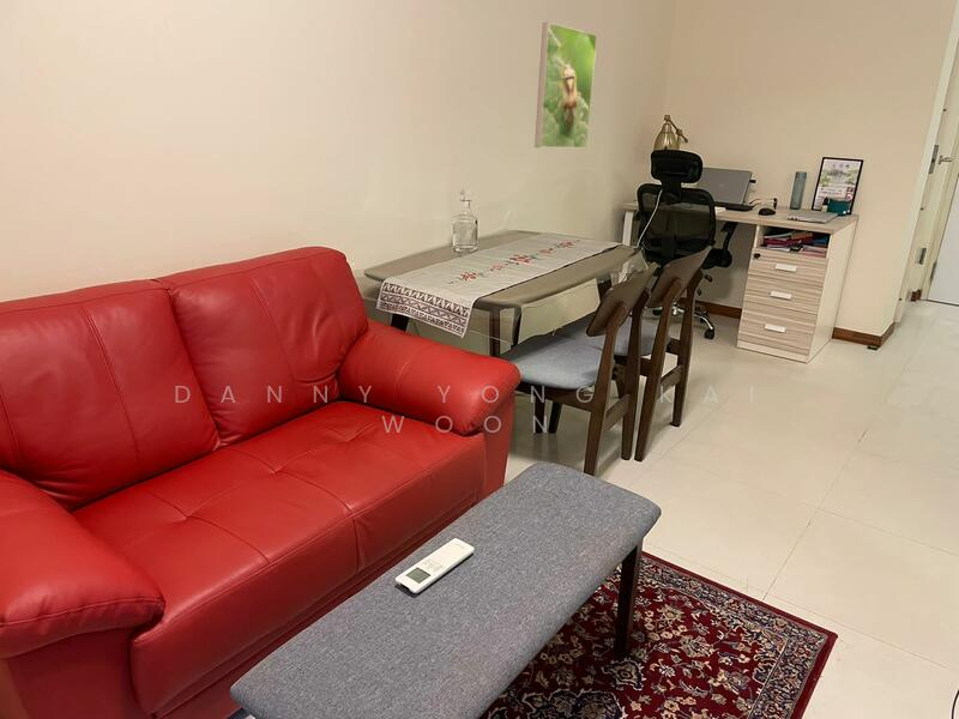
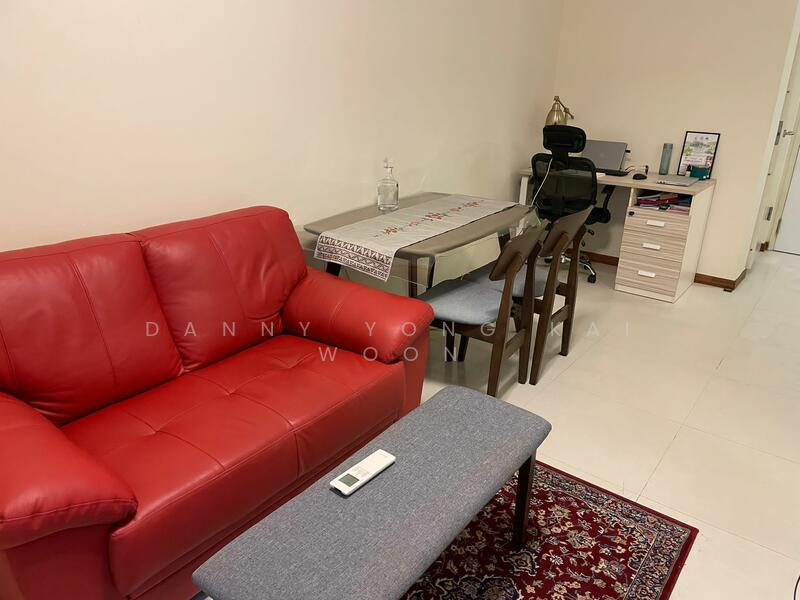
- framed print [533,22,598,150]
